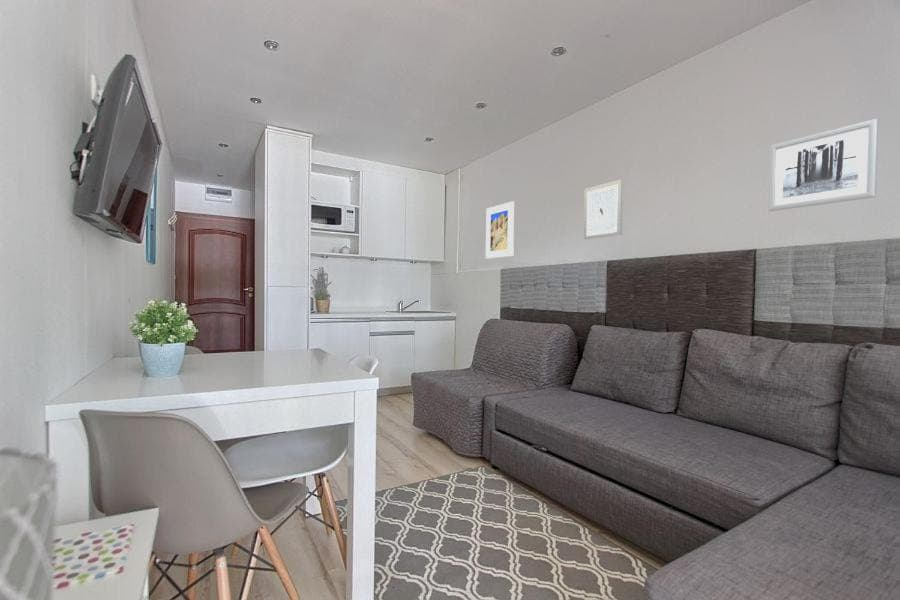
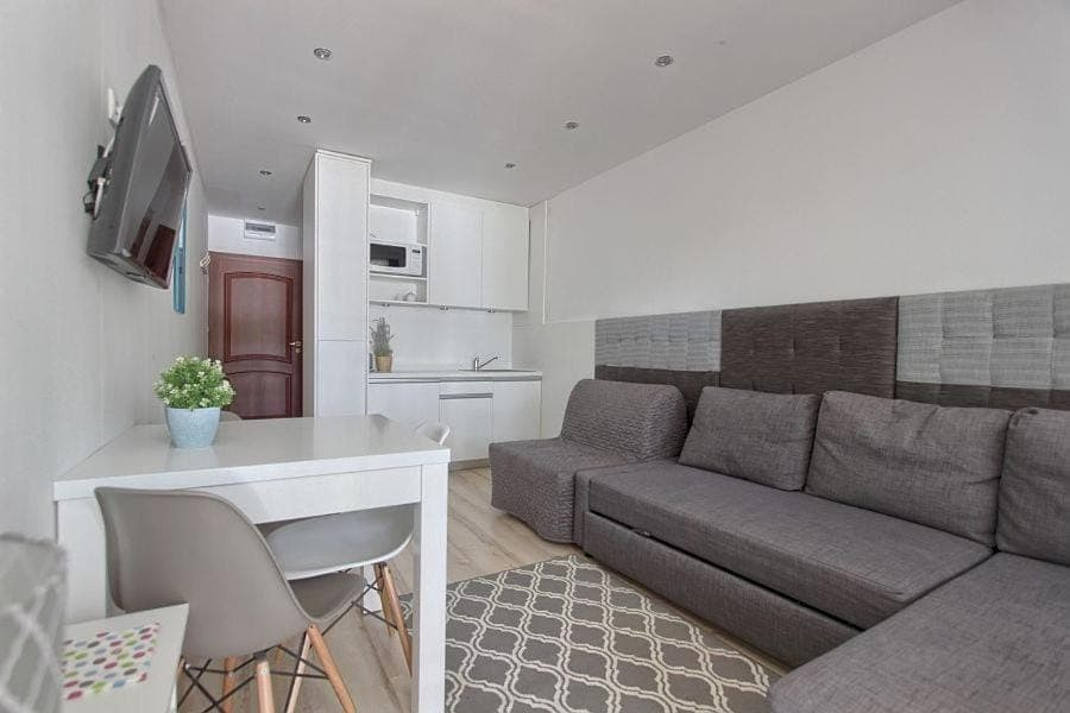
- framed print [485,200,515,260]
- wall art [767,118,880,212]
- wall art [583,179,624,241]
